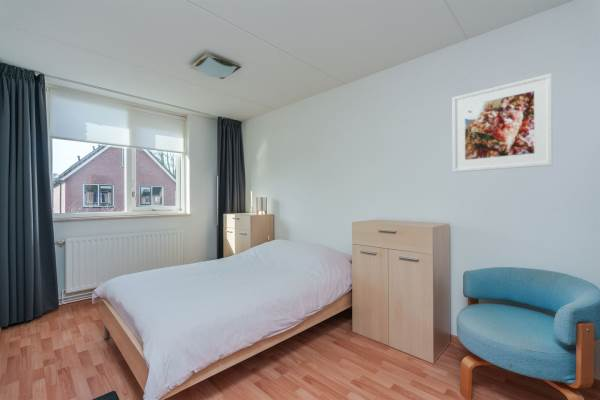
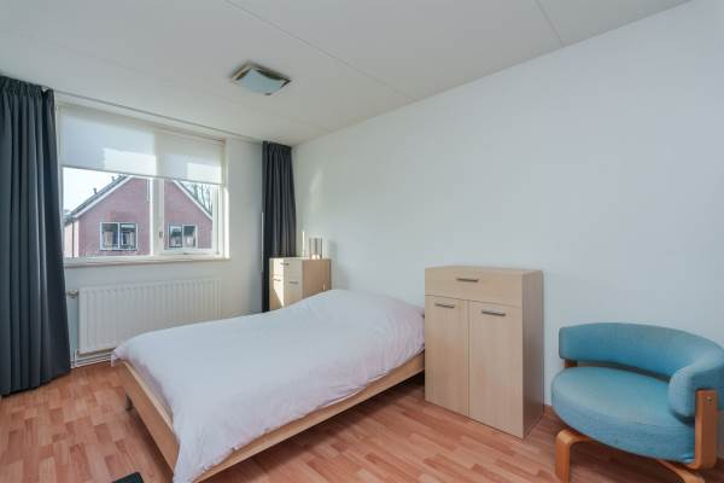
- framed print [451,72,553,173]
